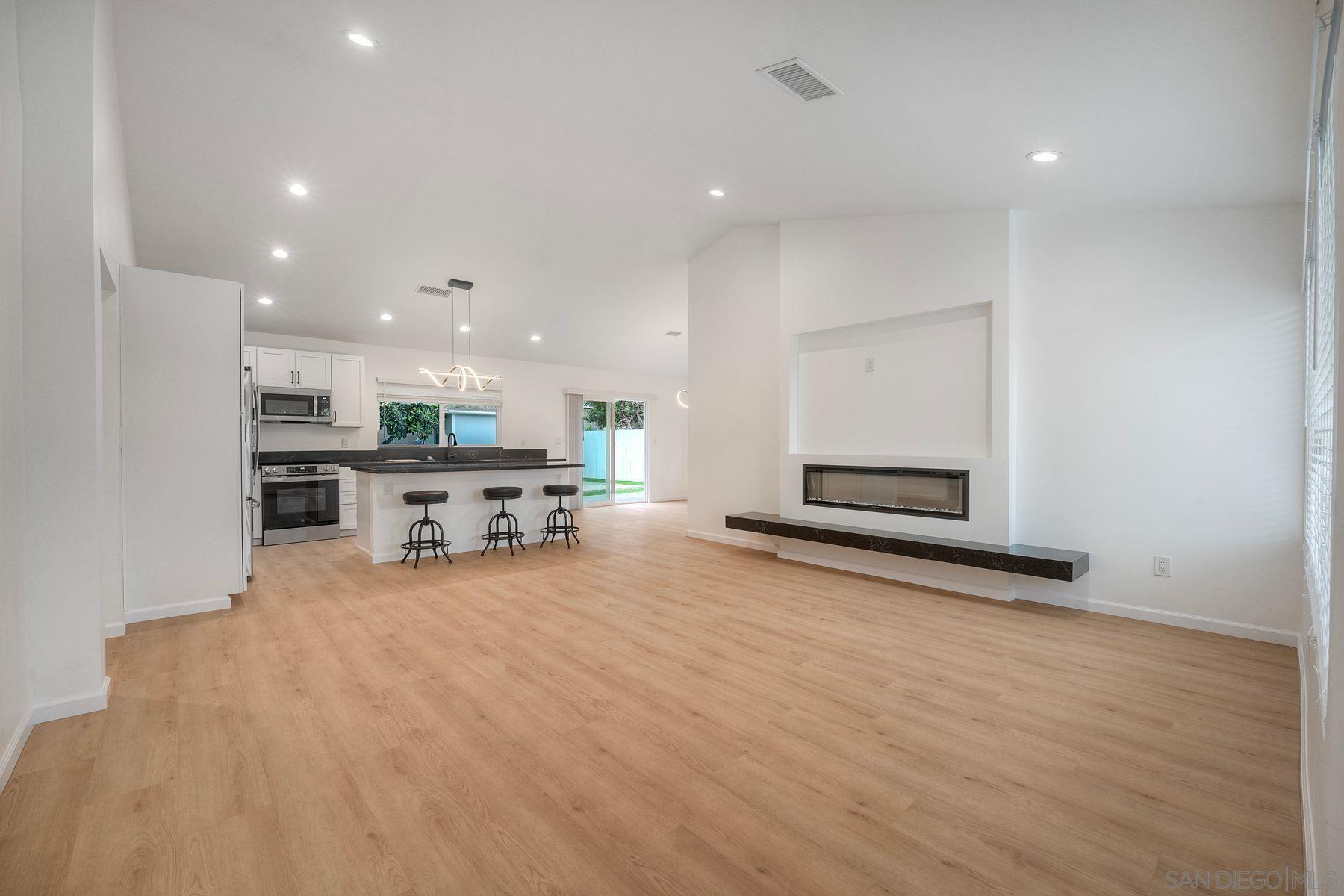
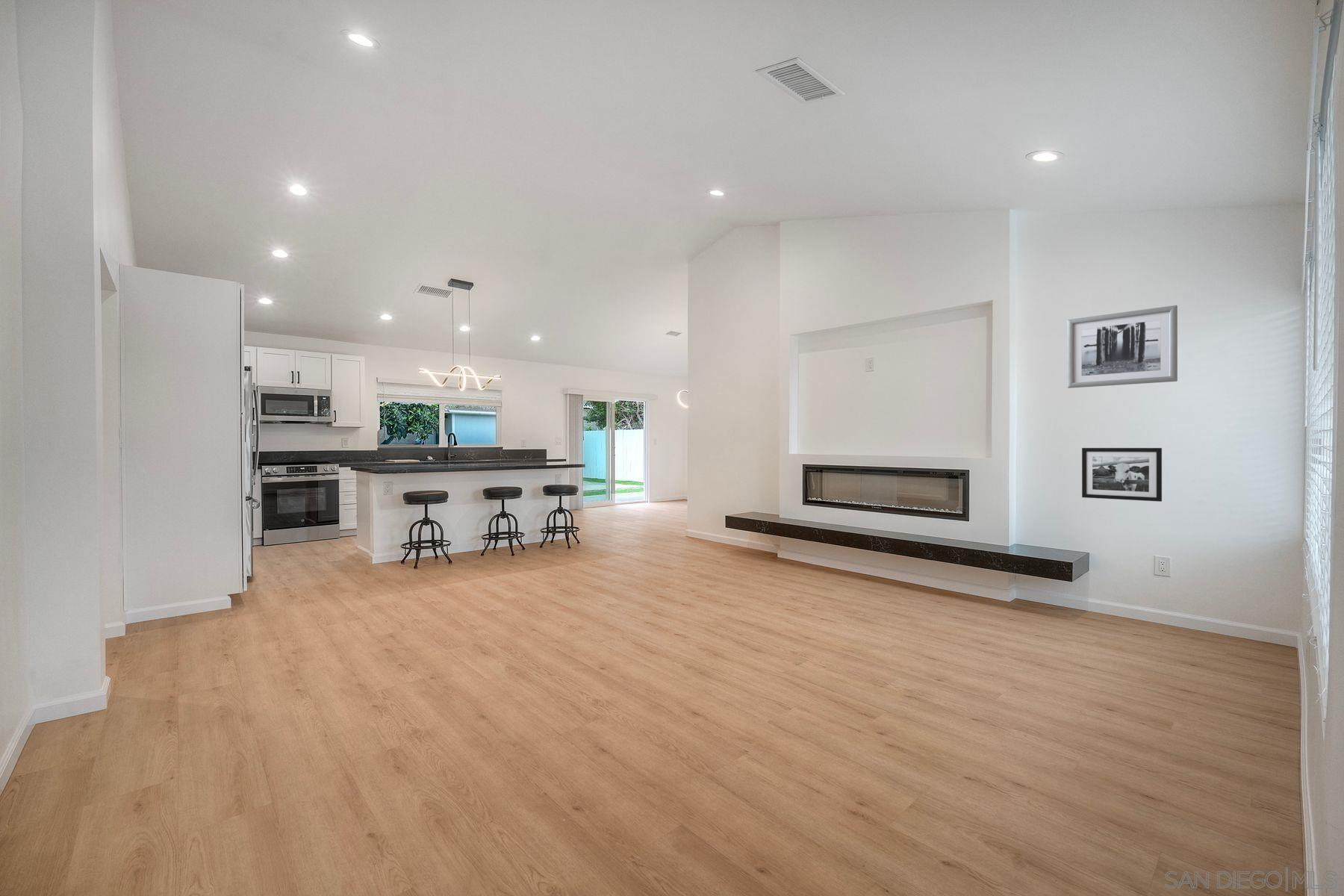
+ picture frame [1081,447,1163,503]
+ wall art [1067,305,1178,389]
